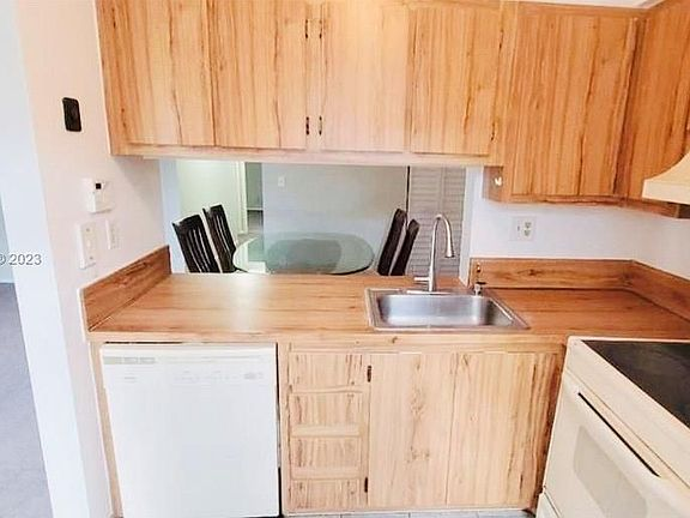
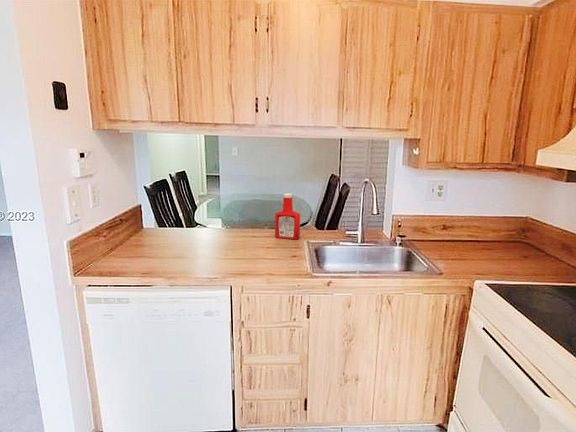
+ soap bottle [274,193,301,240]
